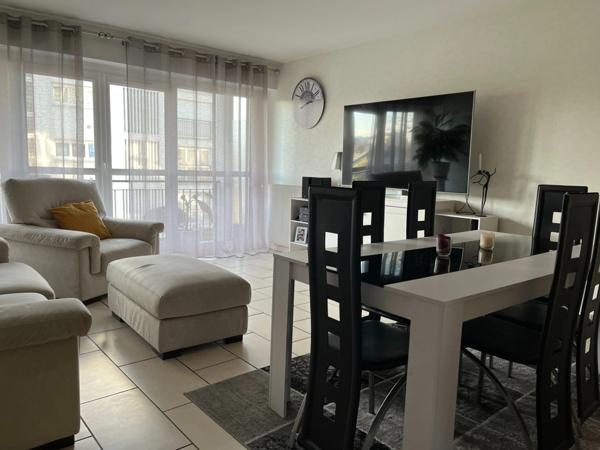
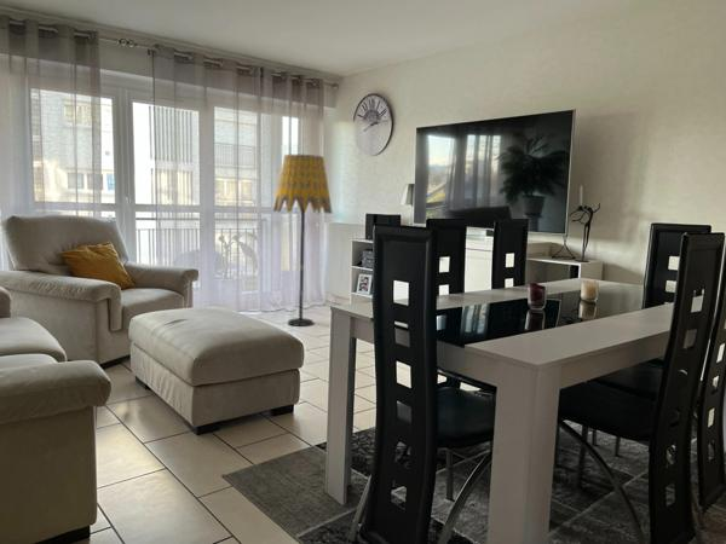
+ floor lamp [272,154,334,328]
